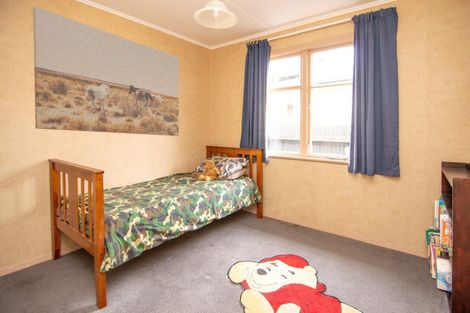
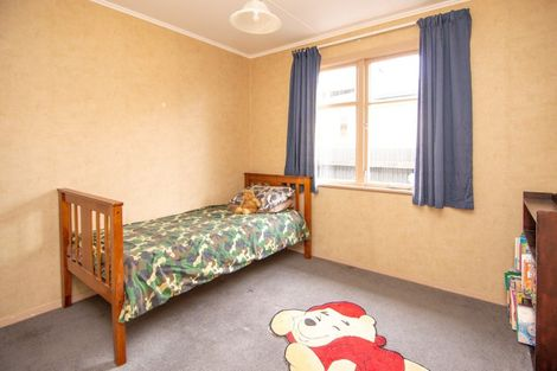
- wall art [32,6,180,137]
